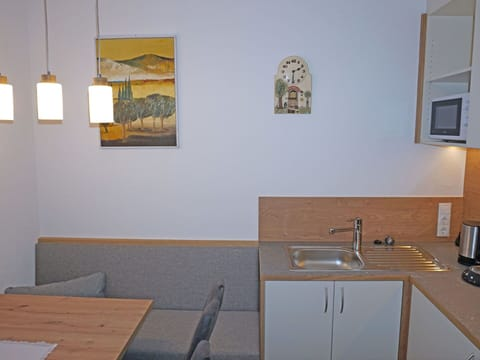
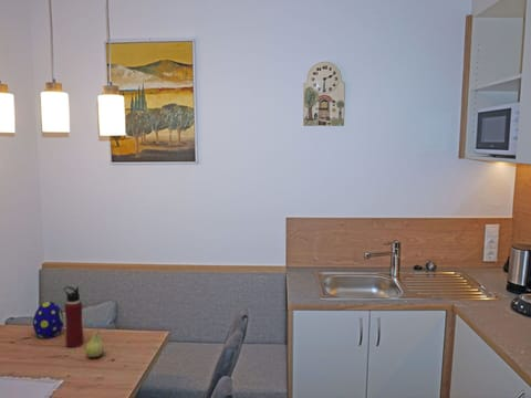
+ fruit [85,331,105,358]
+ decorative egg [32,301,65,339]
+ water bottle [63,285,84,348]
